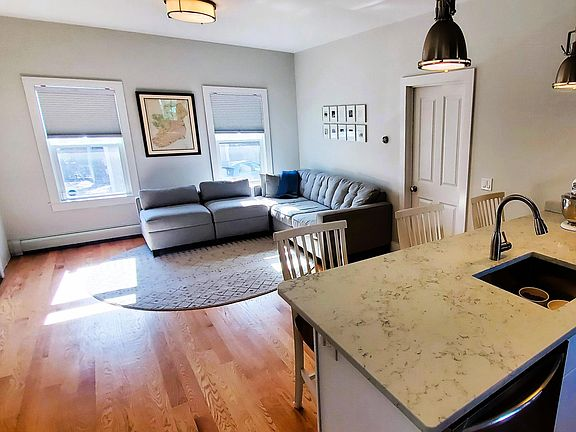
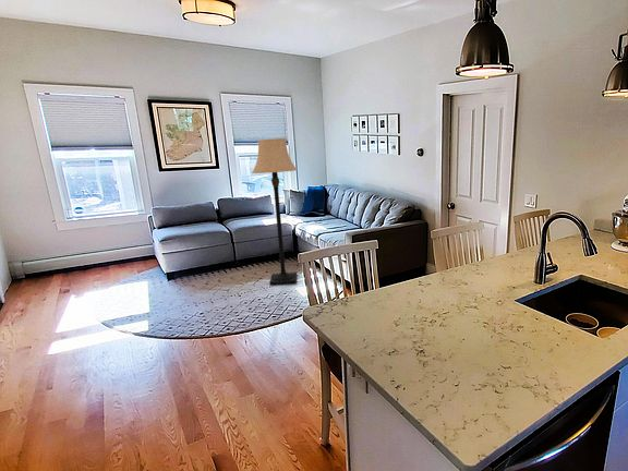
+ lamp [251,137,299,286]
